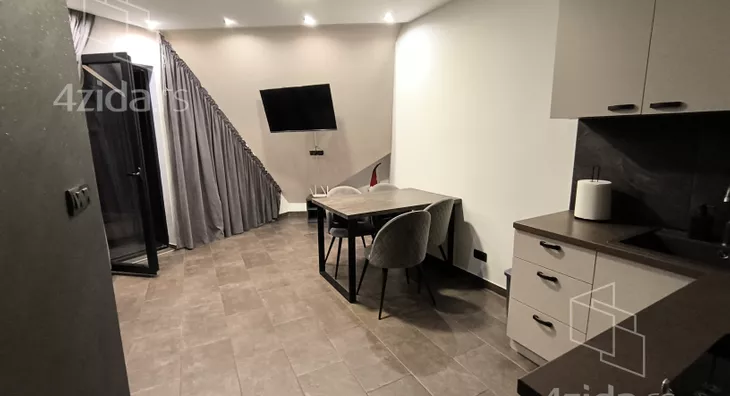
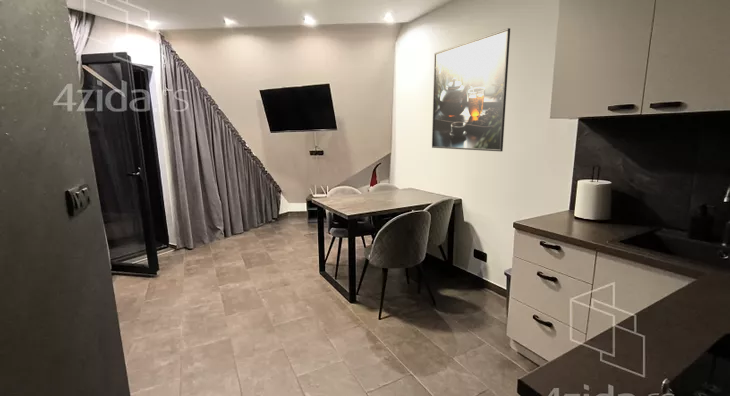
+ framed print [431,27,511,152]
